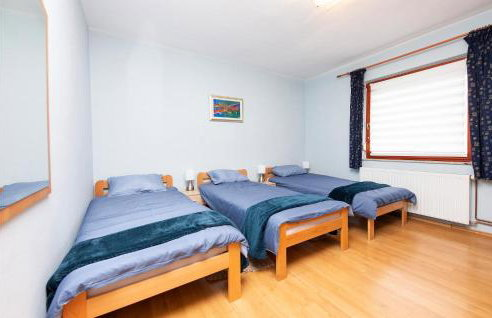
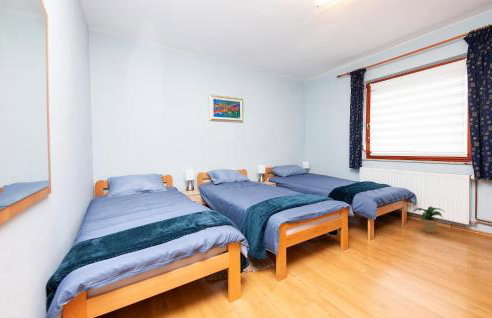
+ potted plant [412,206,444,234]
